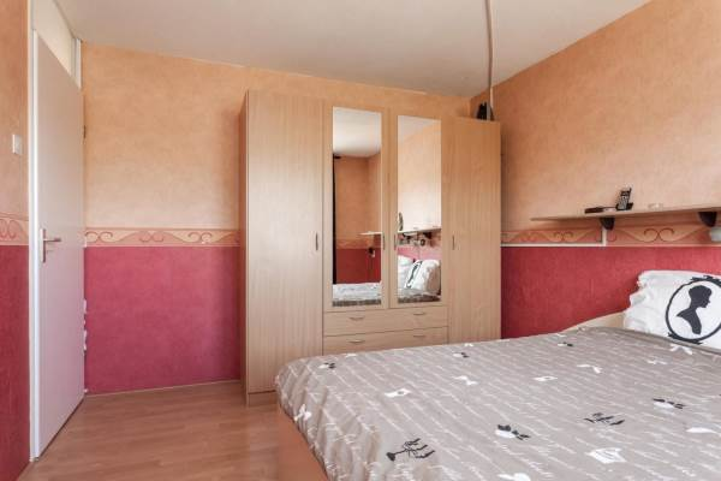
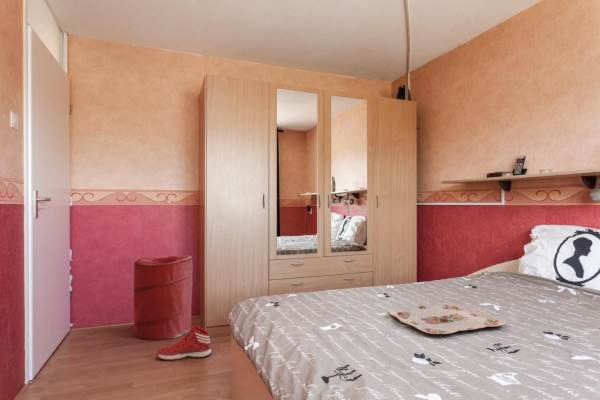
+ sneaker [156,325,212,361]
+ serving tray [388,301,507,335]
+ laundry hamper [133,254,194,341]
